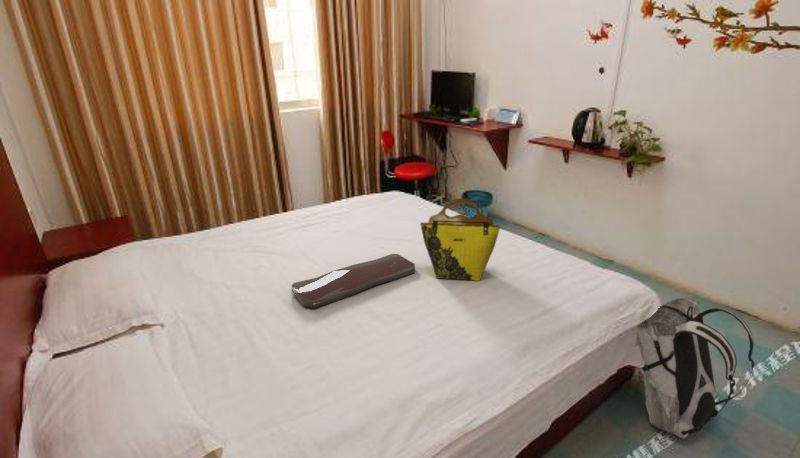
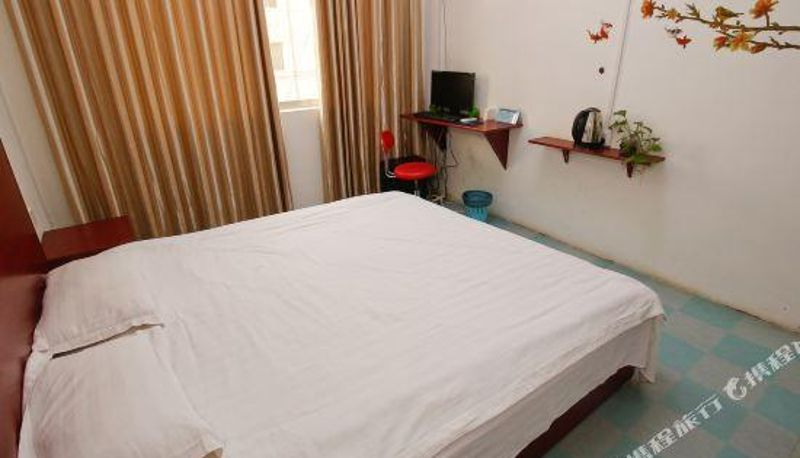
- serving tray [290,253,416,309]
- tote bag [419,197,501,282]
- backpack [634,297,755,440]
